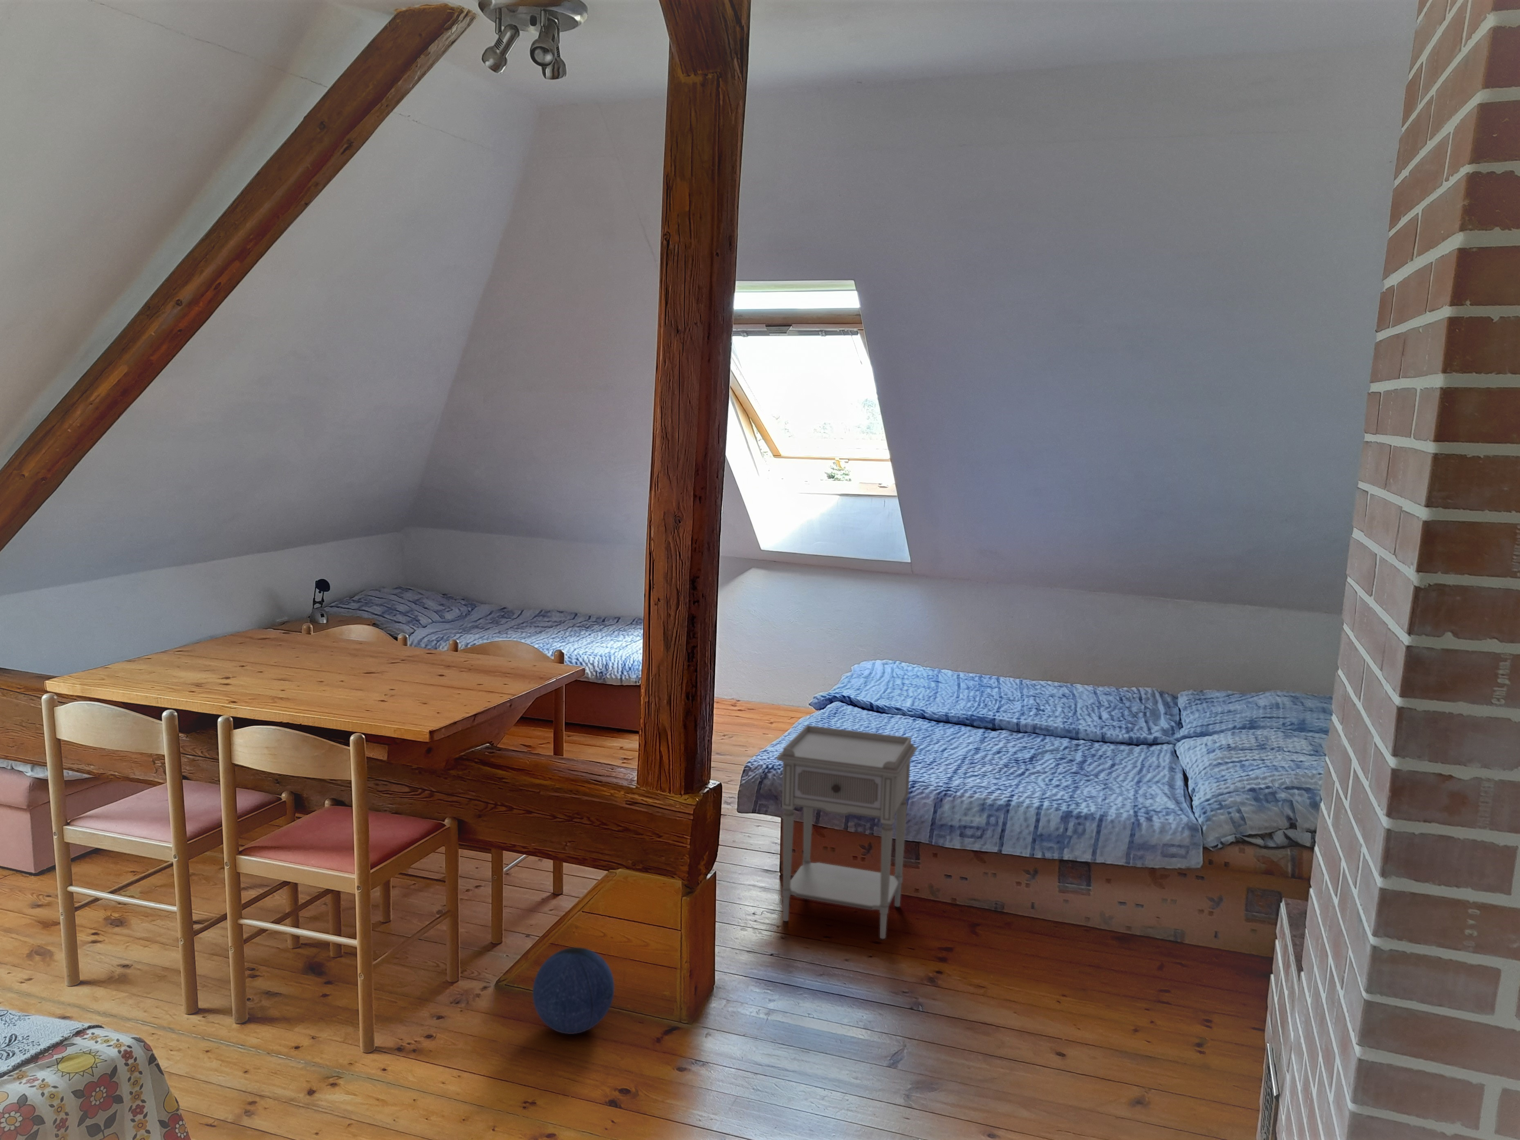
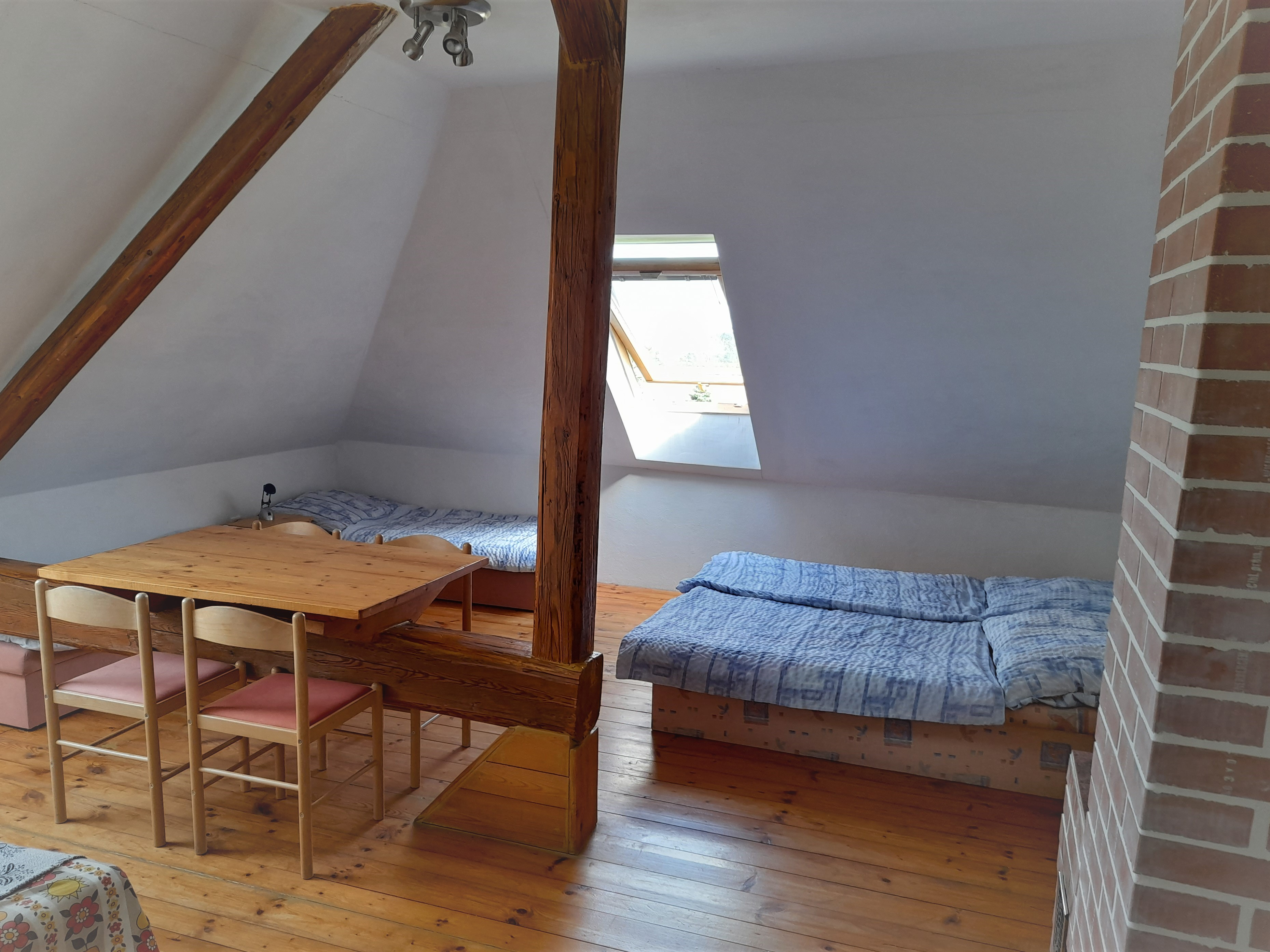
- ball [533,947,615,1035]
- nightstand [776,724,918,939]
